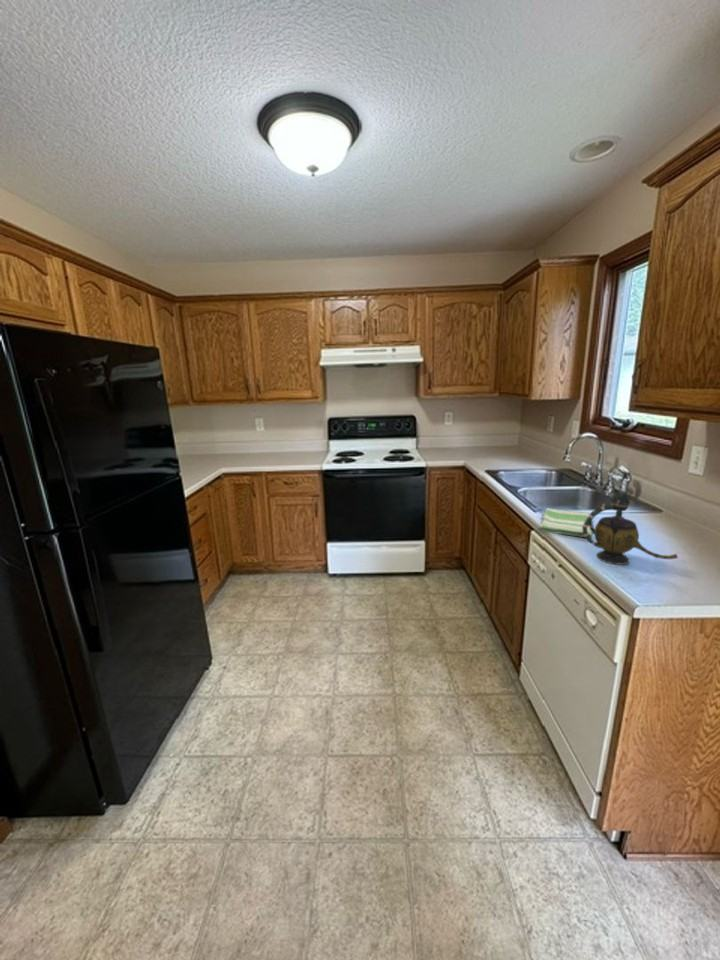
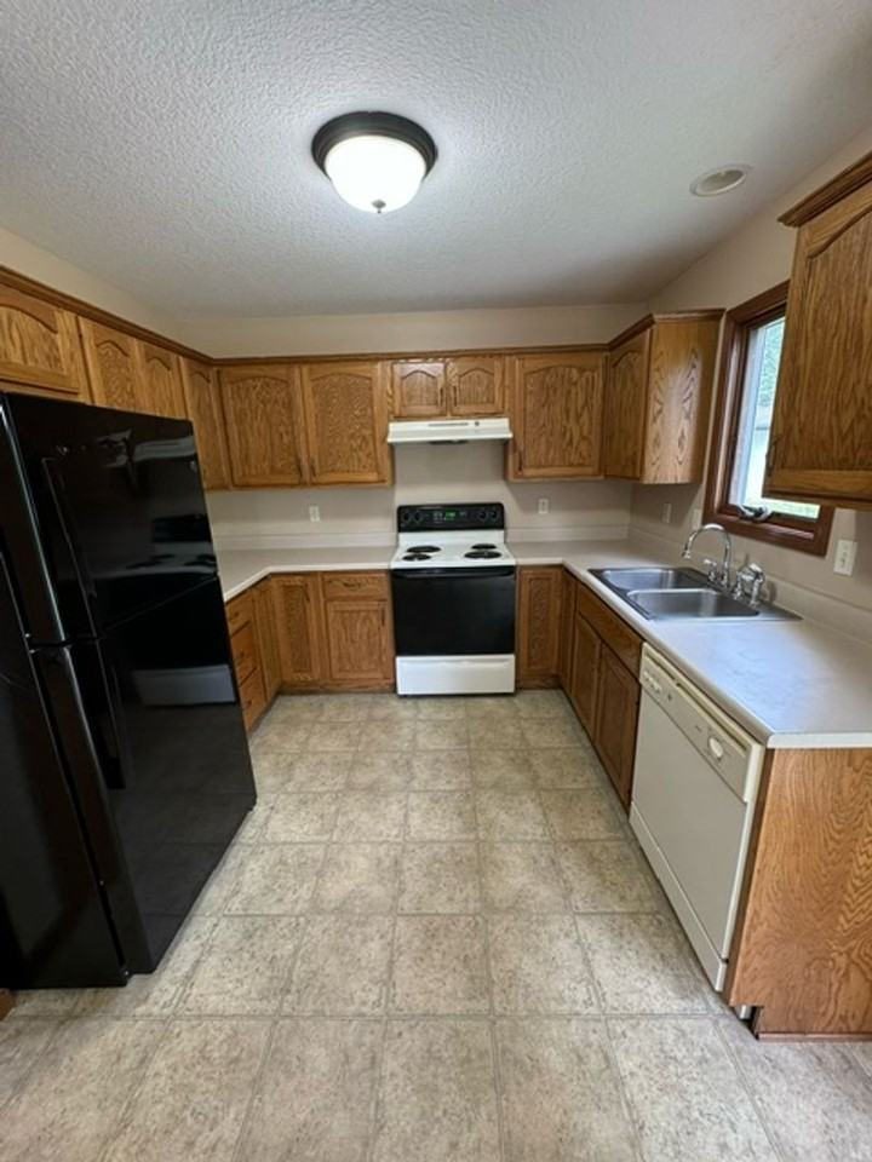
- teapot [582,488,679,566]
- dish towel [538,507,593,538]
